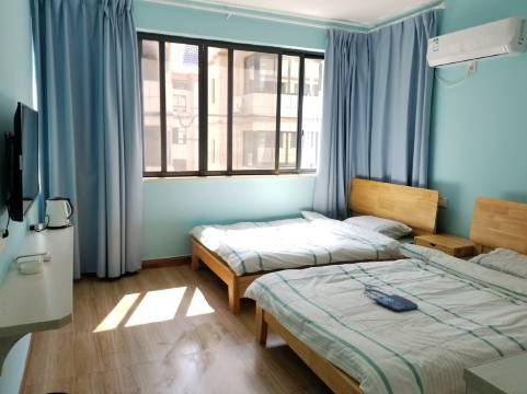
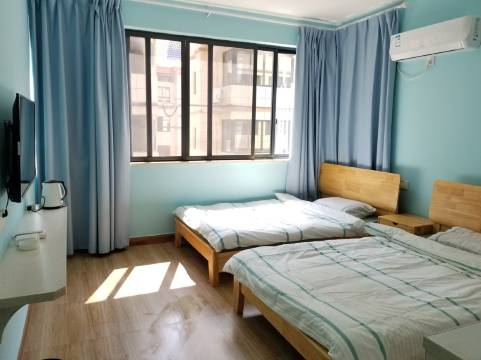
- shopping bag [364,283,420,312]
